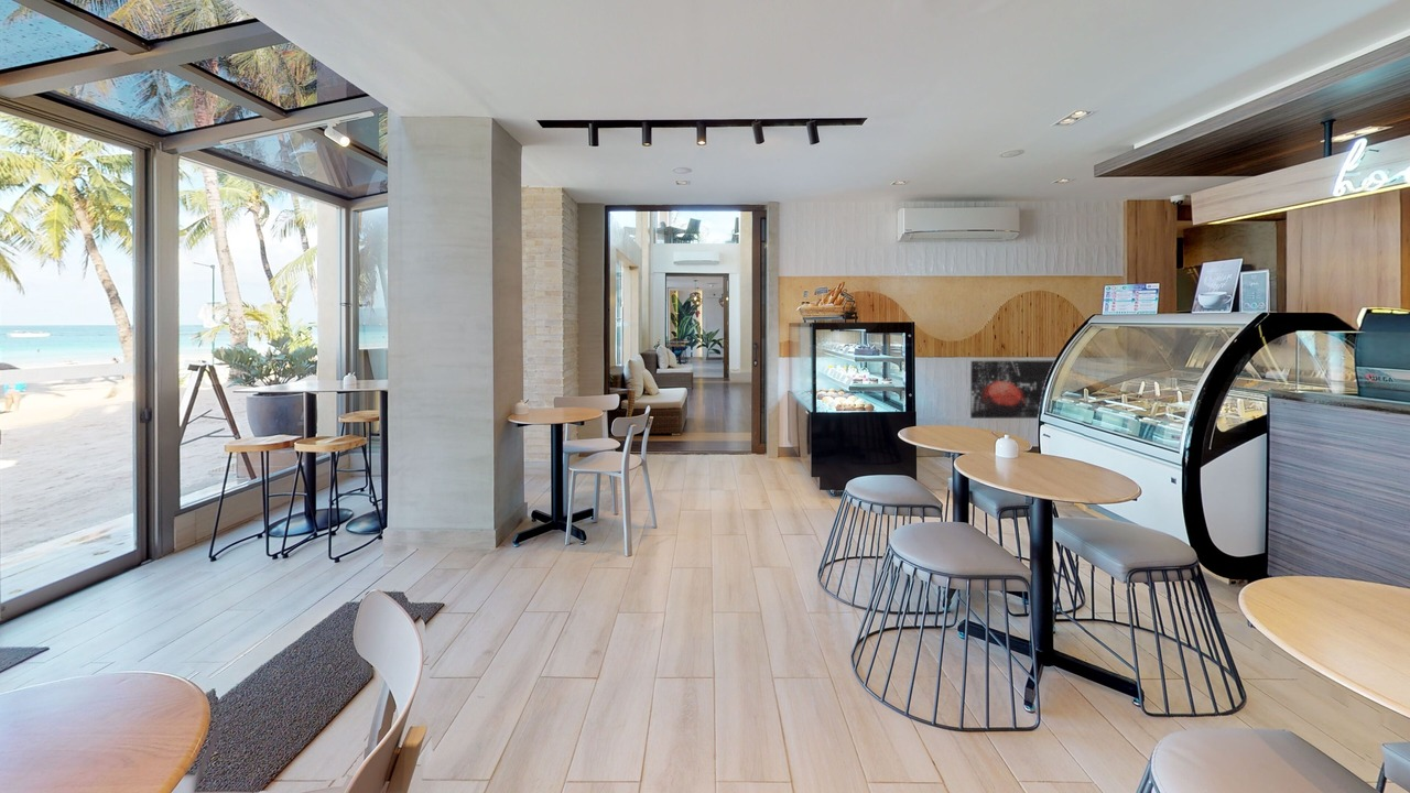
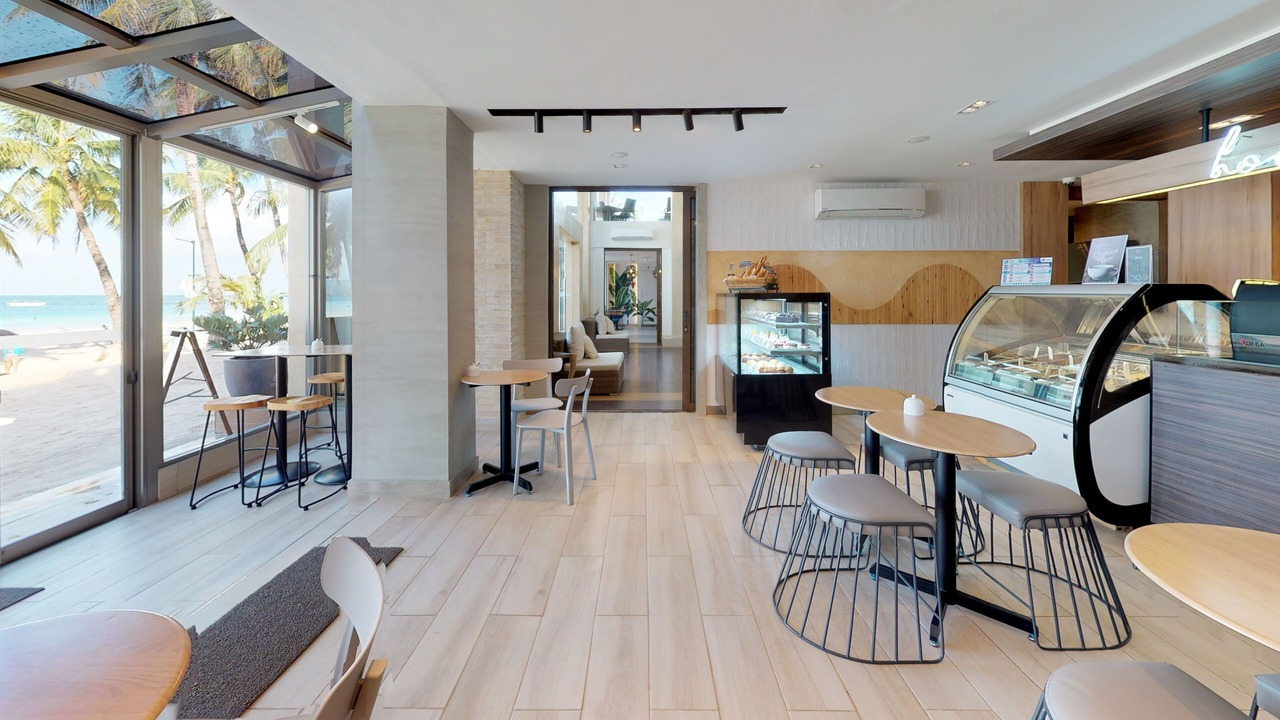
- wall art [969,360,1055,420]
